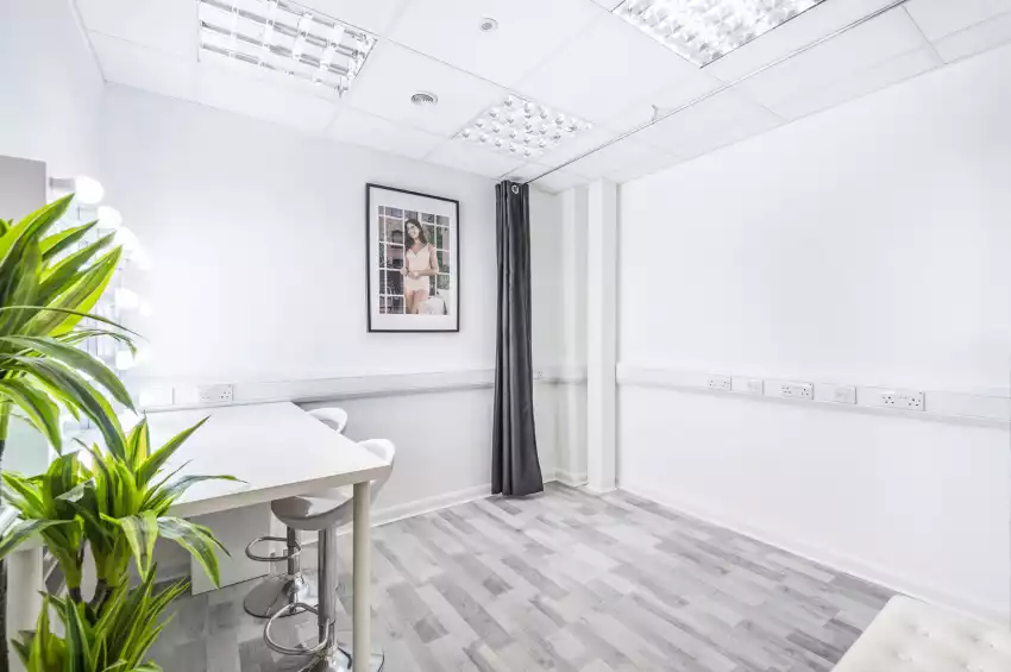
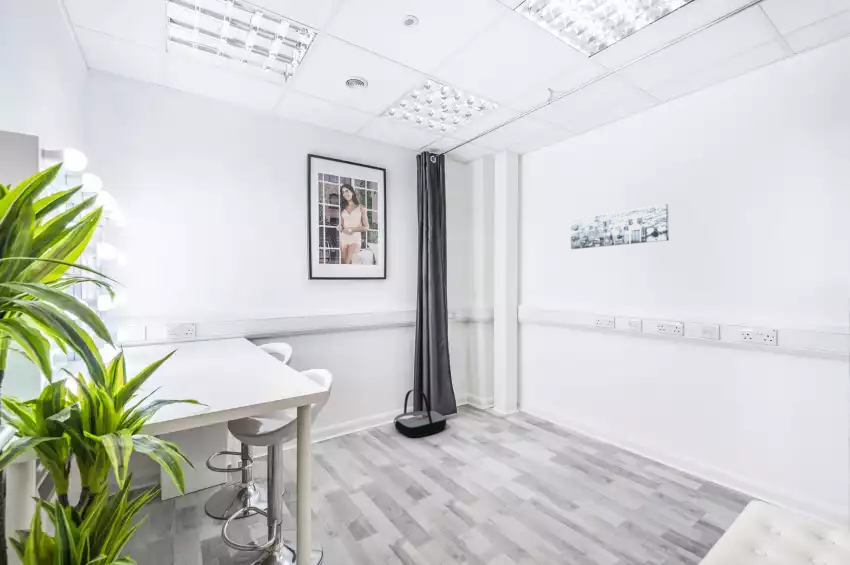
+ wall art [570,203,670,250]
+ basket [393,389,447,438]
